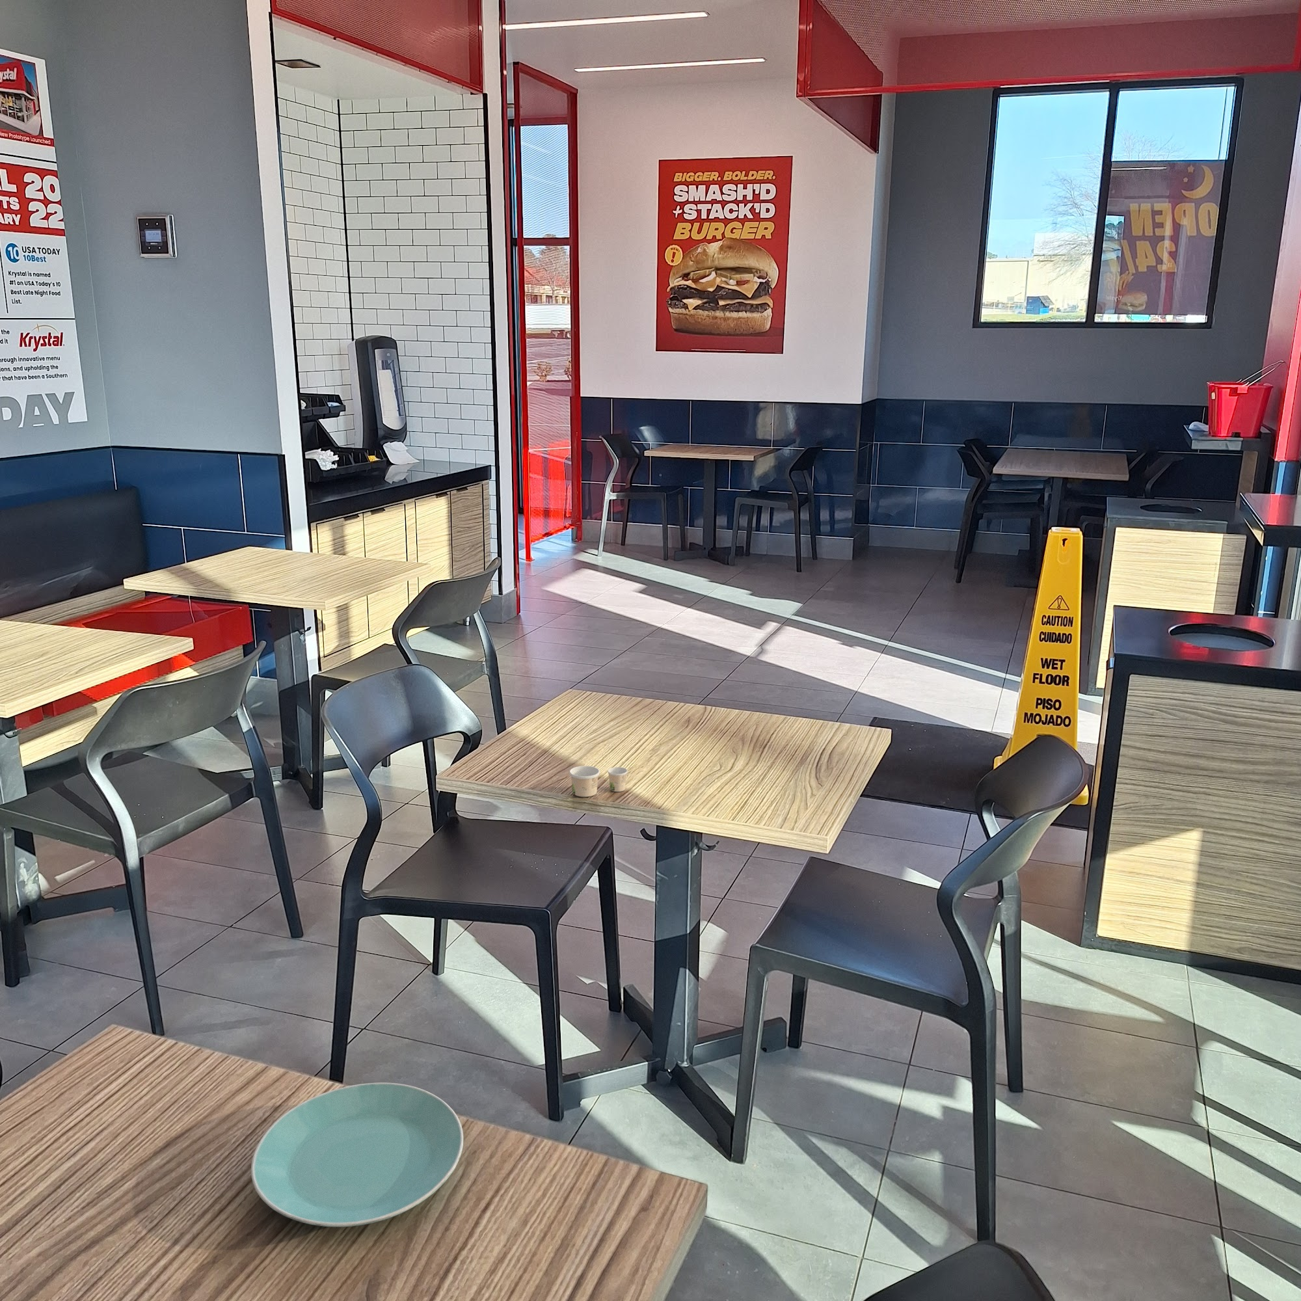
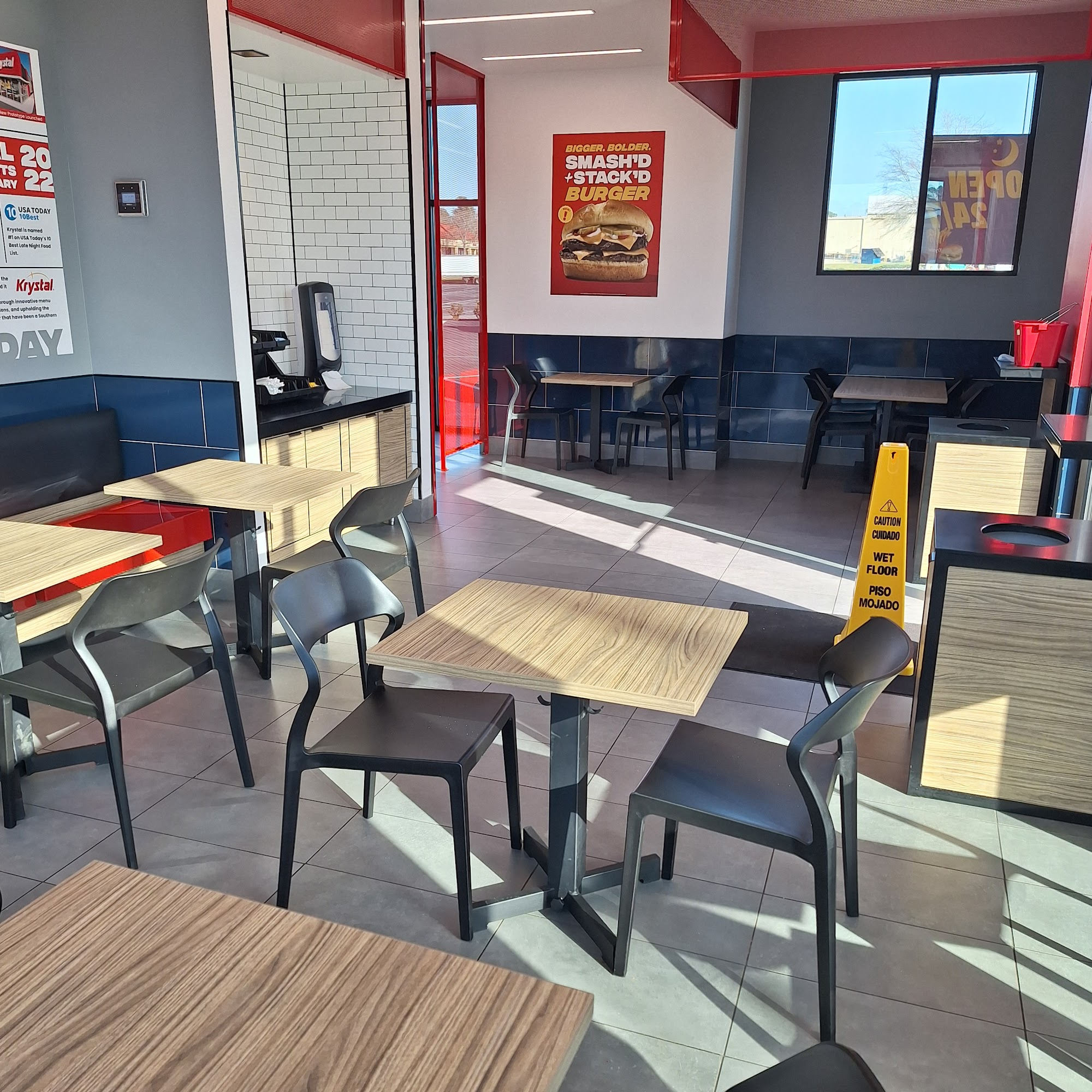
- plate [250,1082,463,1227]
- paper cup [569,765,628,797]
